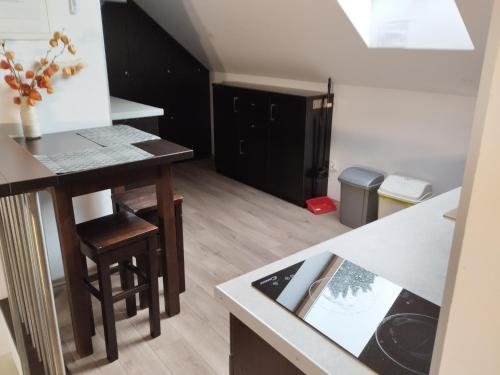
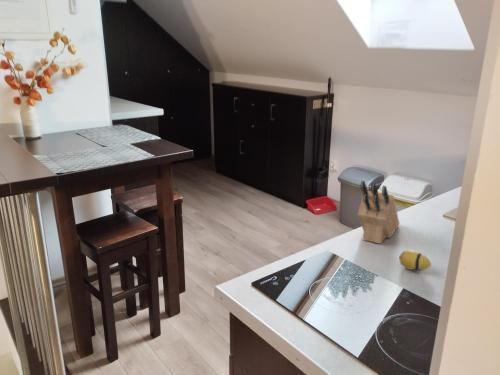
+ decorative egg [398,249,432,271]
+ knife block [357,180,400,245]
